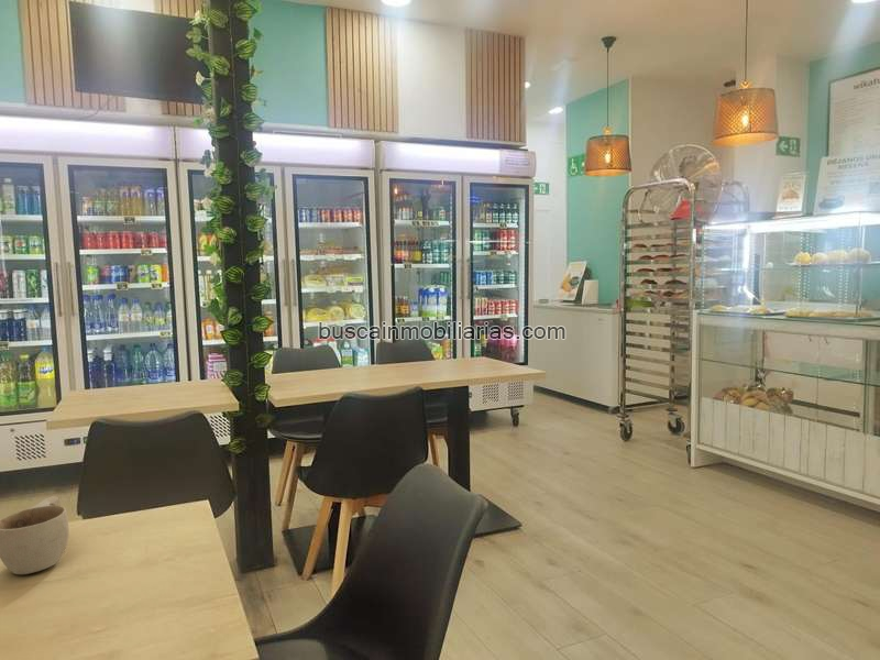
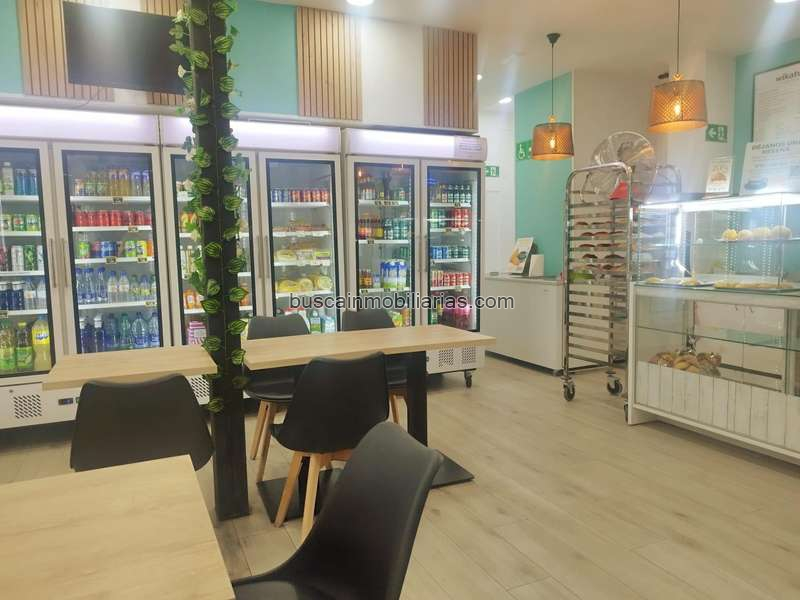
- cup [0,495,70,575]
